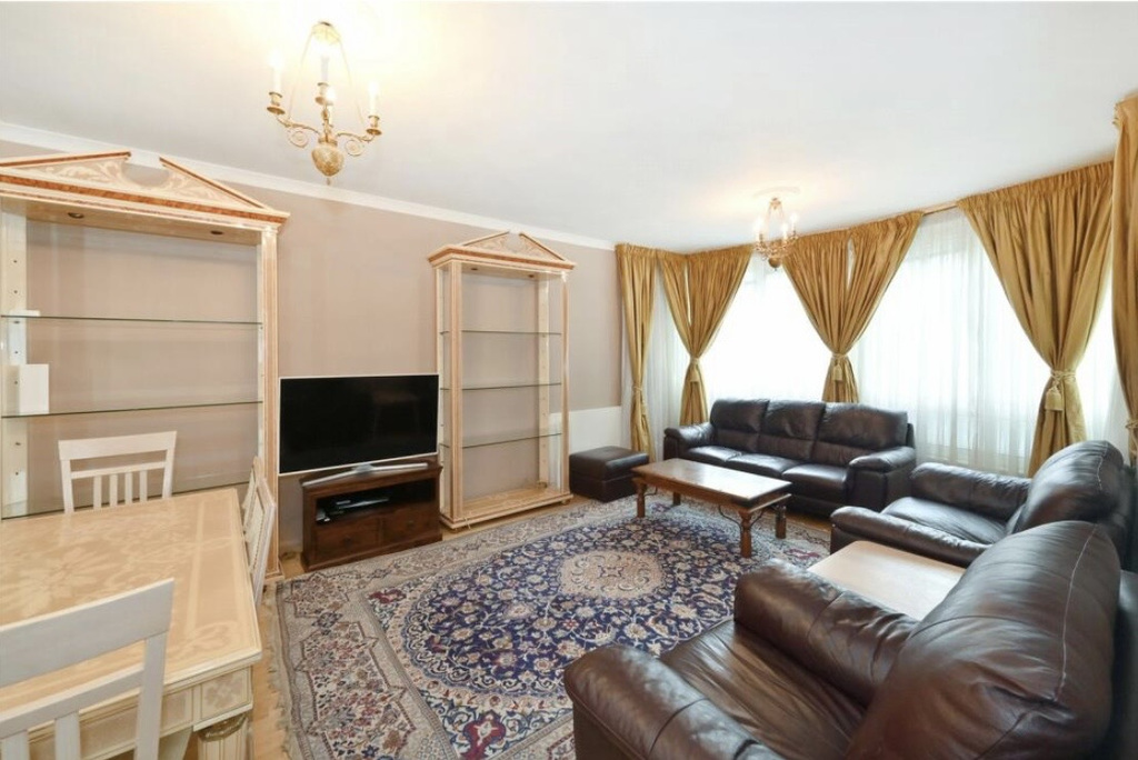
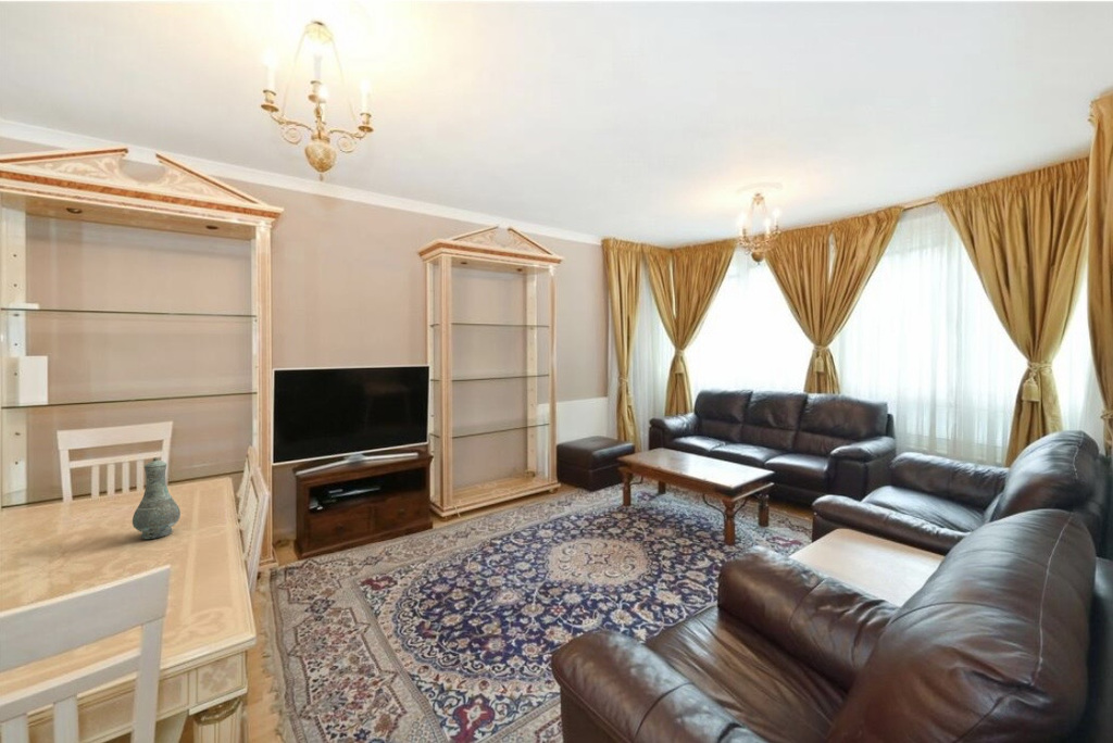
+ vase [132,456,182,540]
